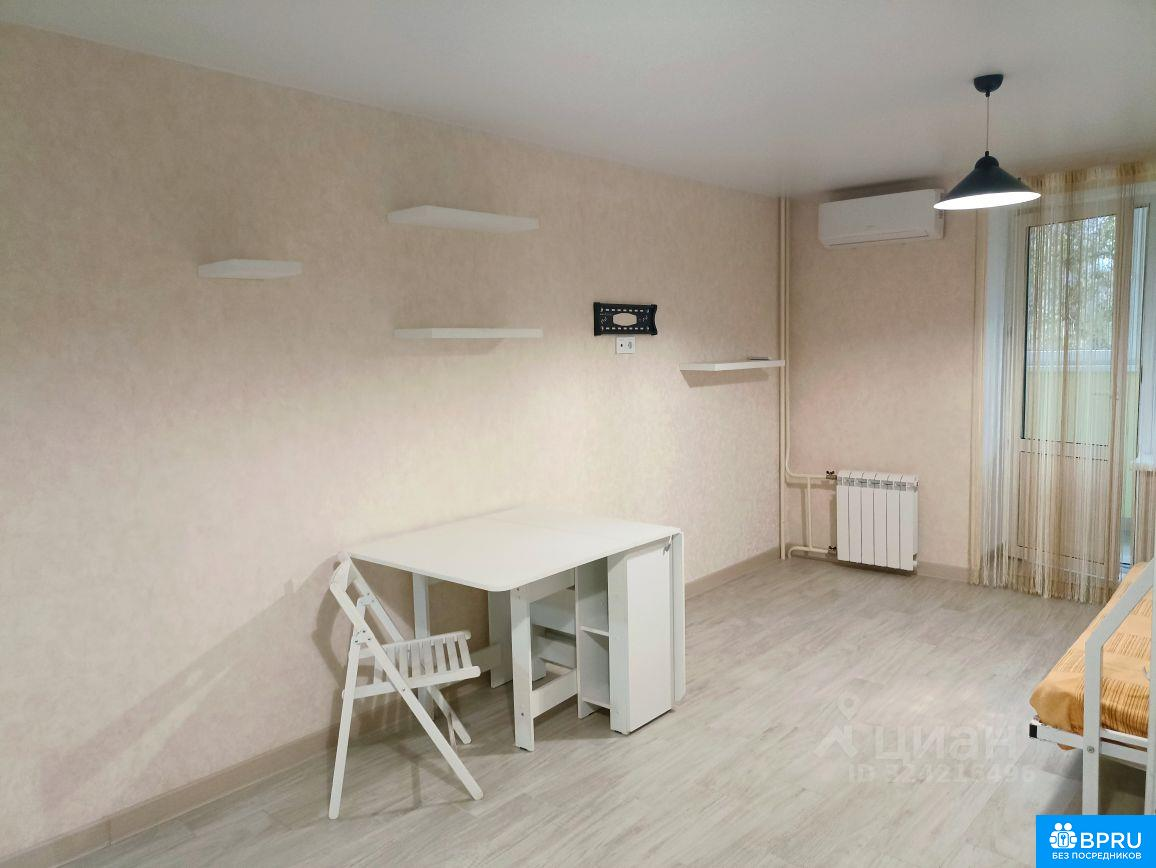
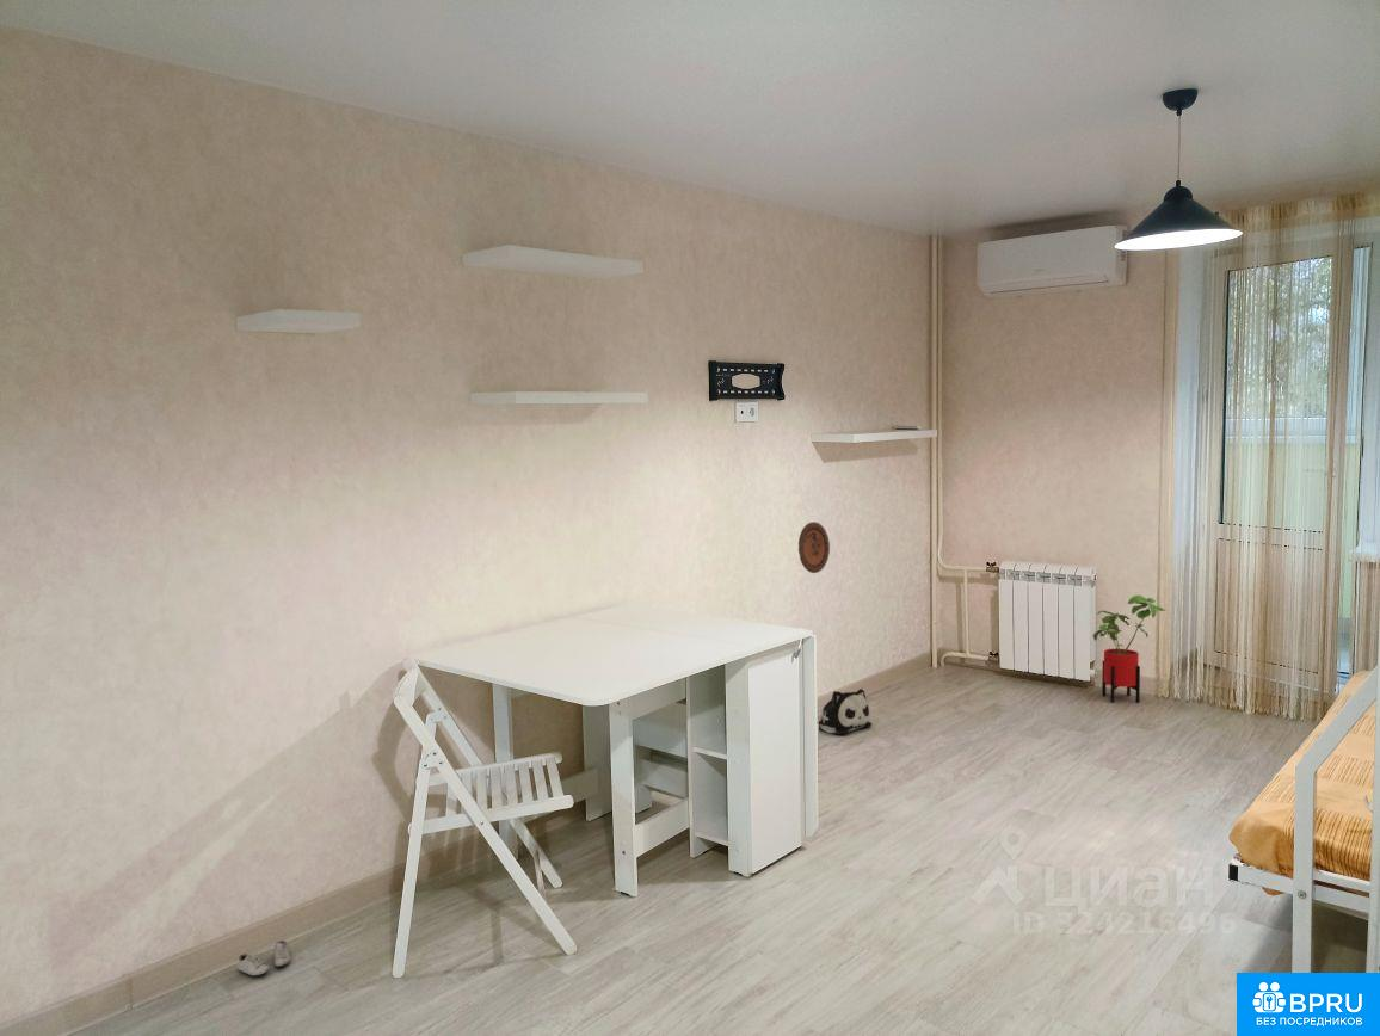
+ house plant [1092,594,1168,703]
+ plush toy [818,687,873,735]
+ decorative plate [797,520,831,574]
+ sneaker [236,938,291,978]
